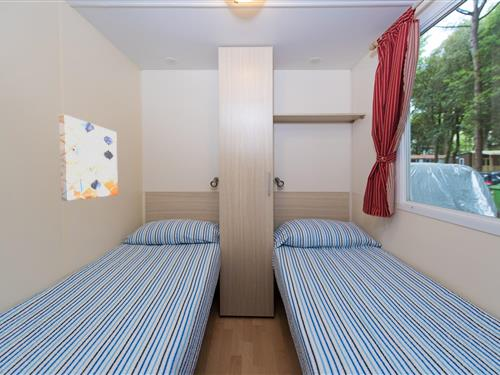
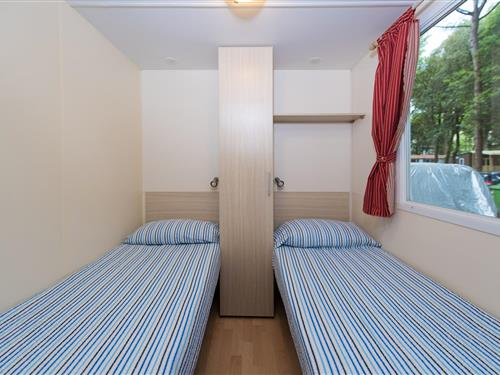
- wall art [58,114,119,202]
